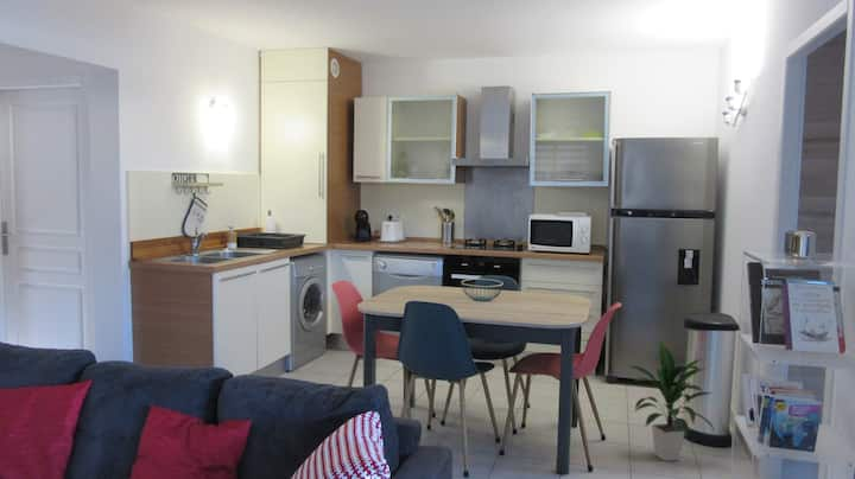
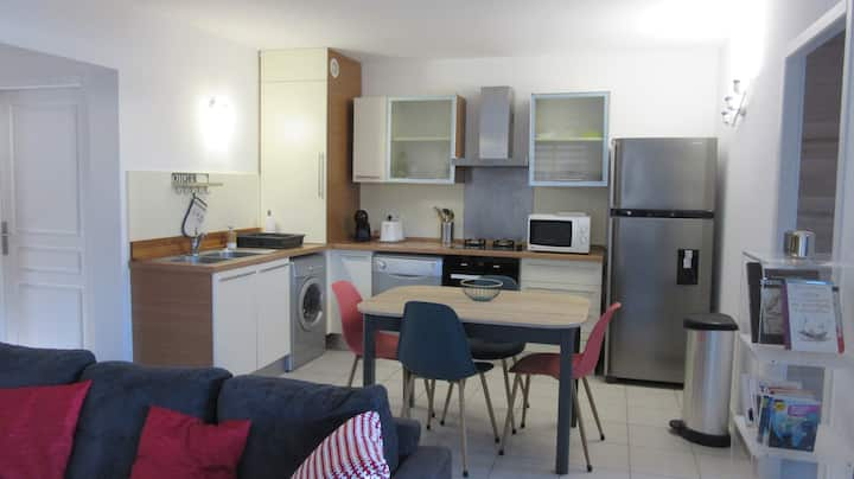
- indoor plant [622,339,716,462]
